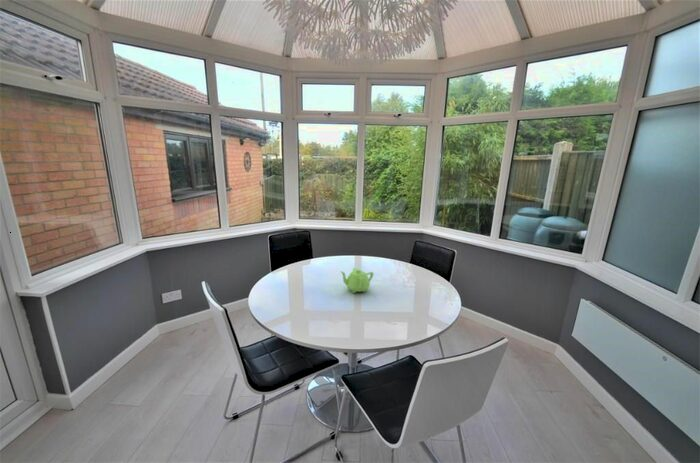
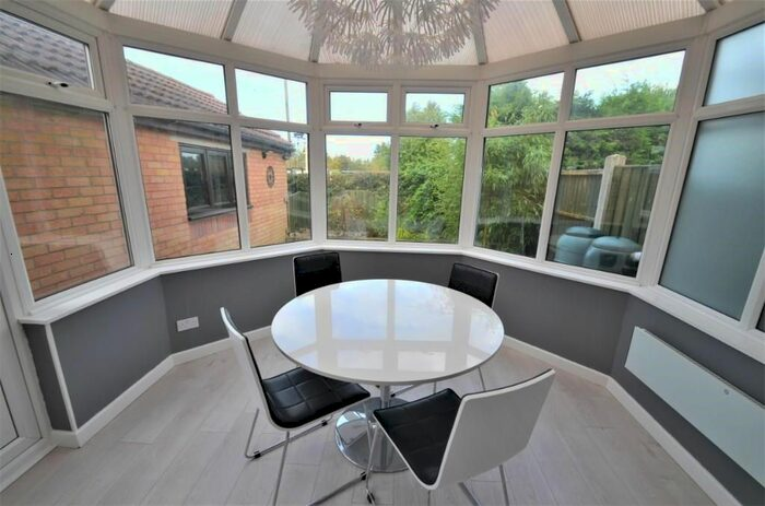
- teapot [339,267,375,294]
